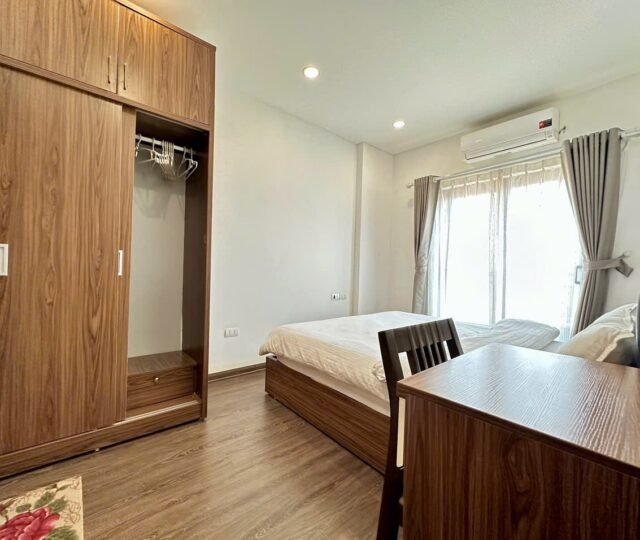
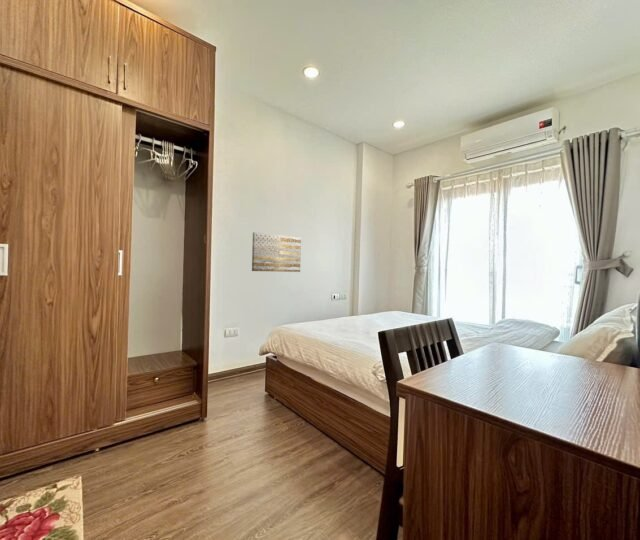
+ wall art [251,231,302,273]
